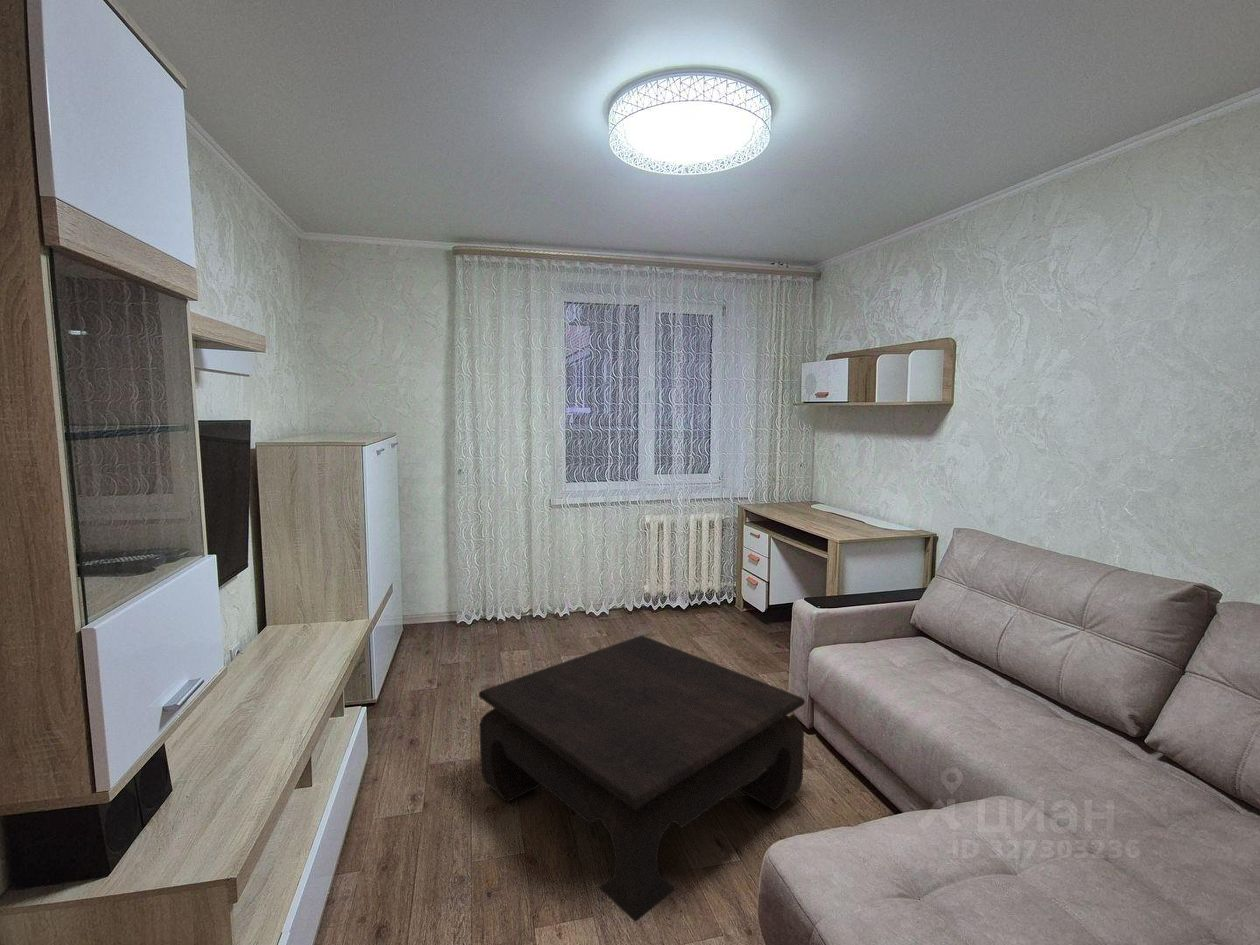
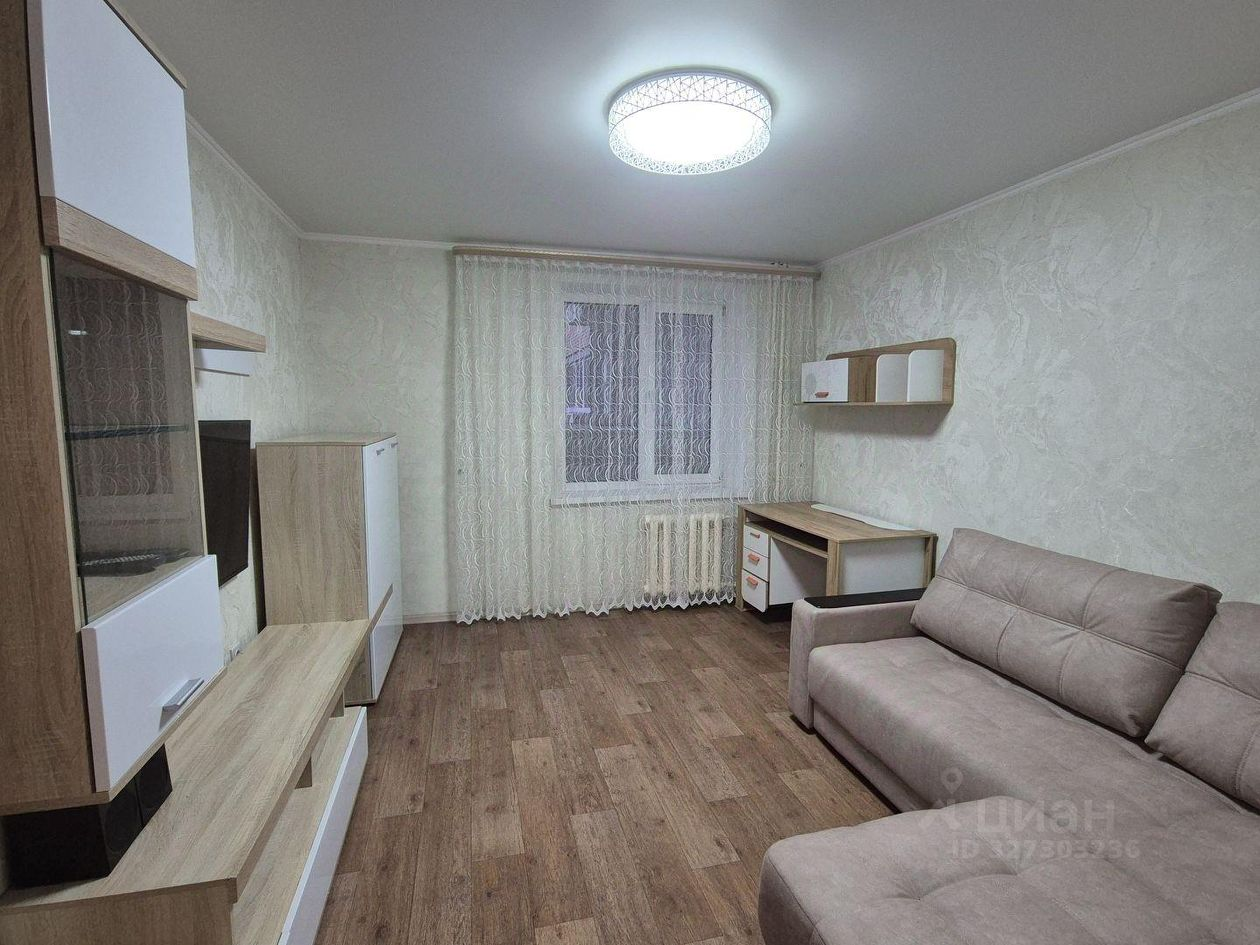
- coffee table [478,634,806,923]
